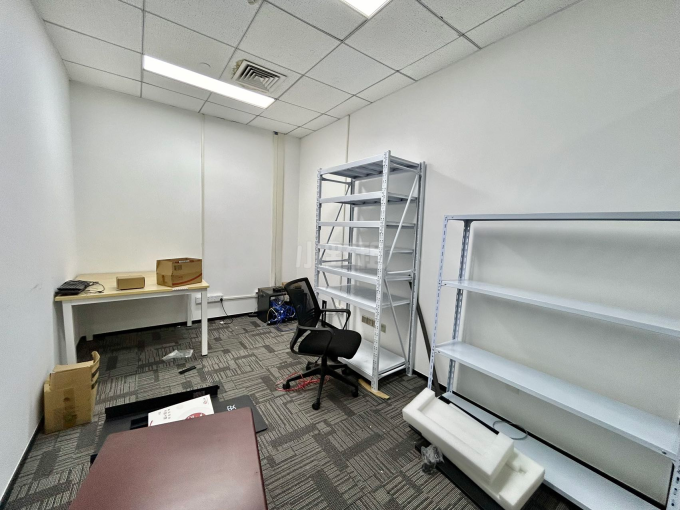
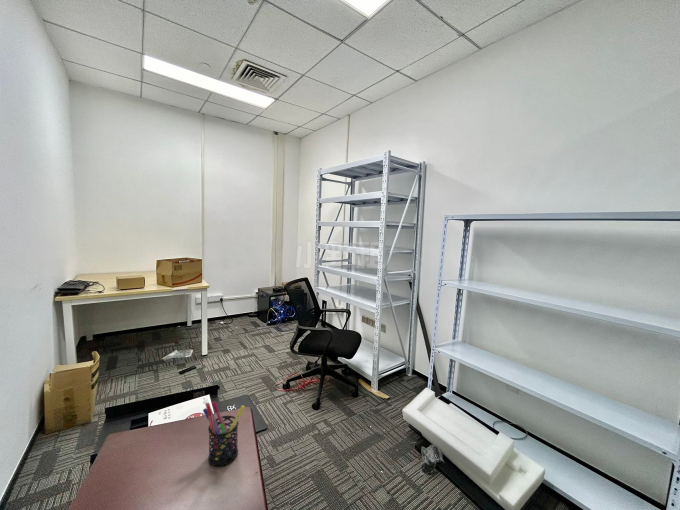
+ pen holder [202,400,246,467]
